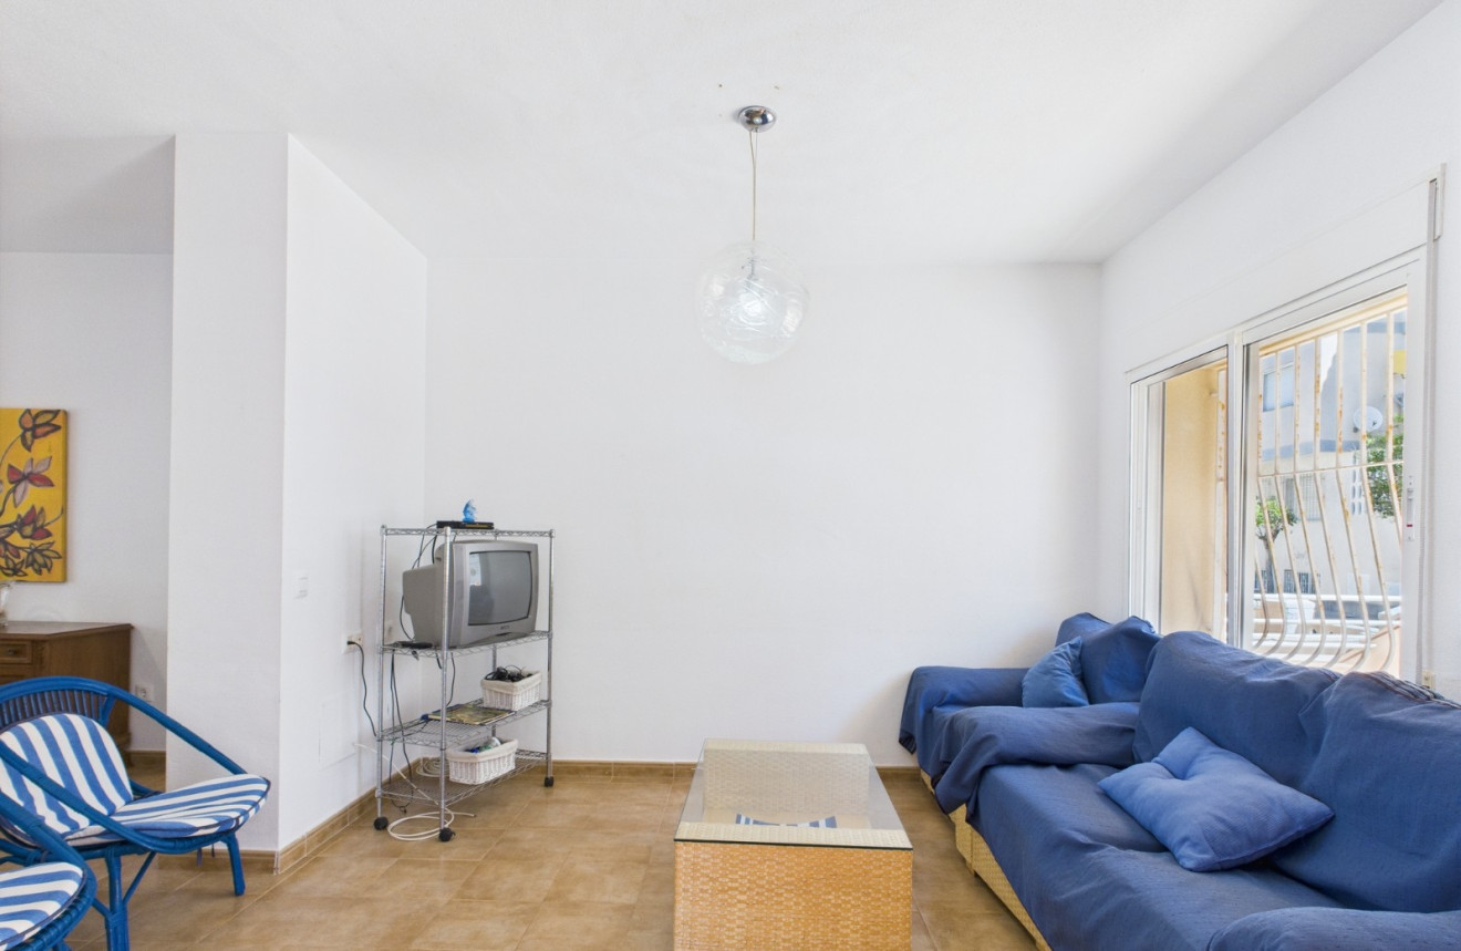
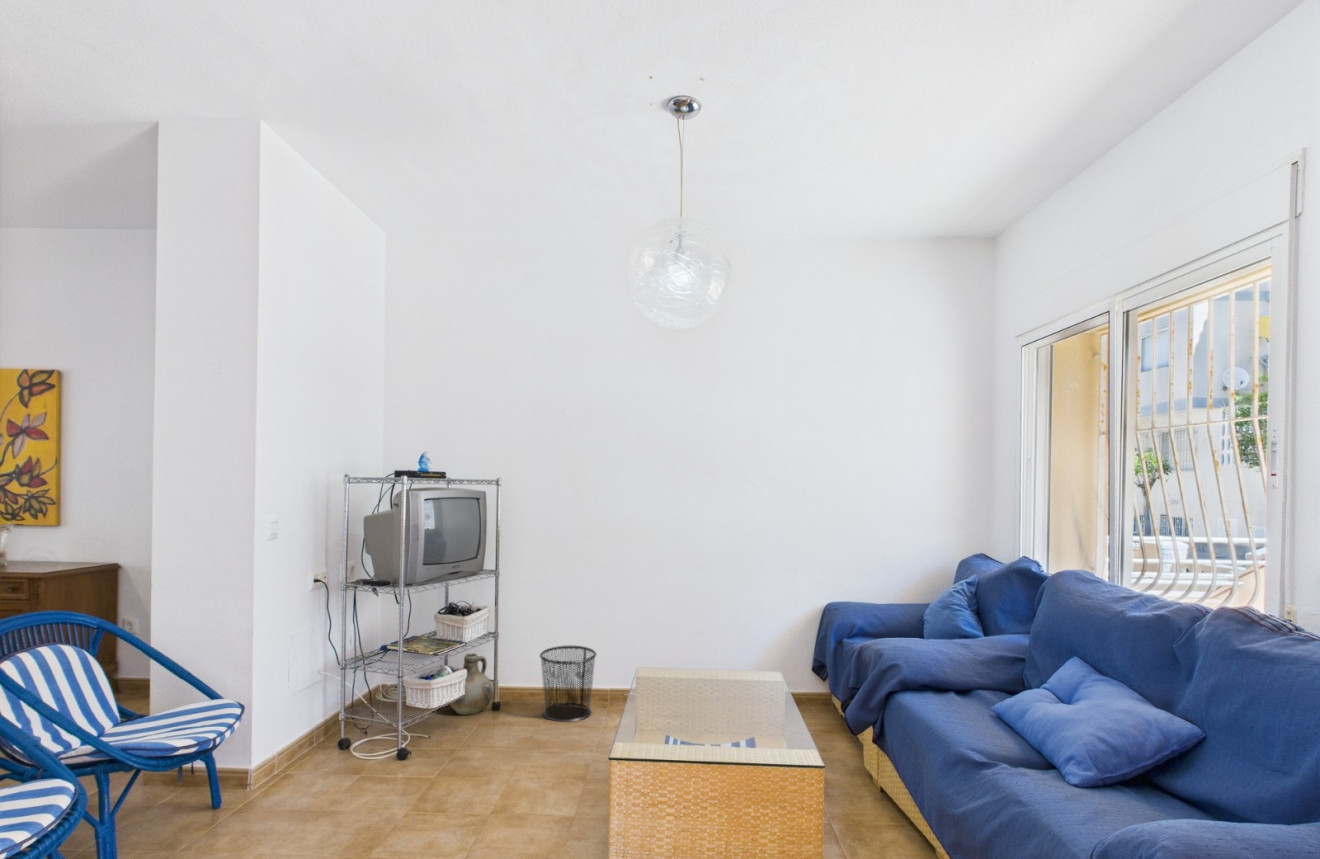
+ waste bin [539,645,597,723]
+ ceramic jug [449,652,494,716]
